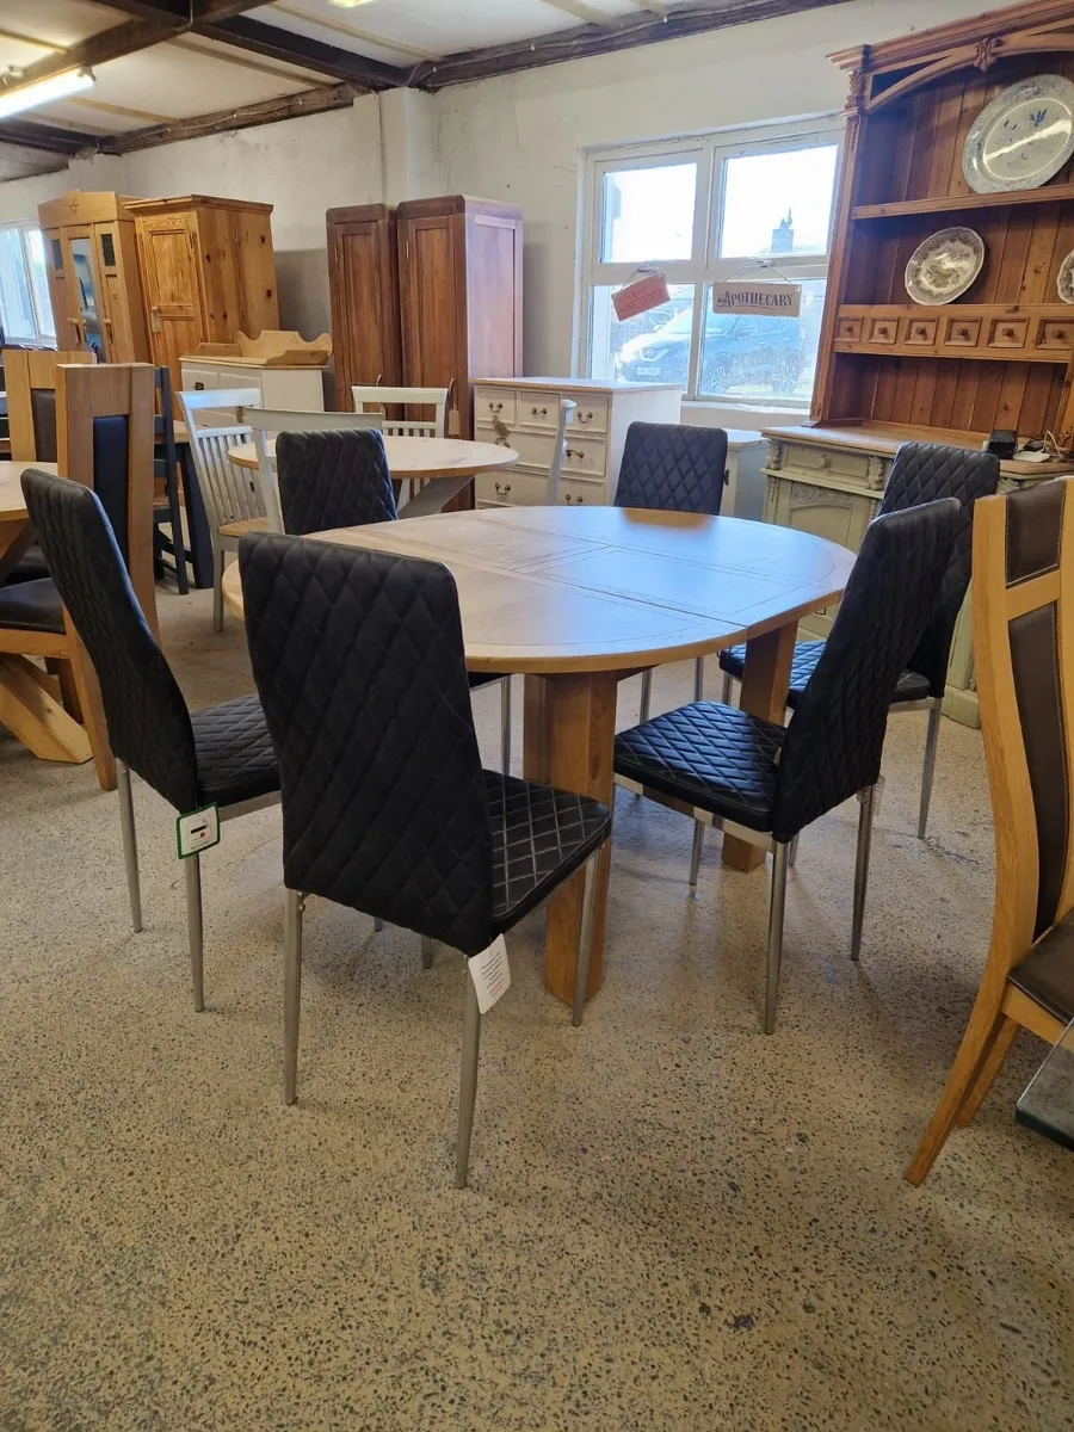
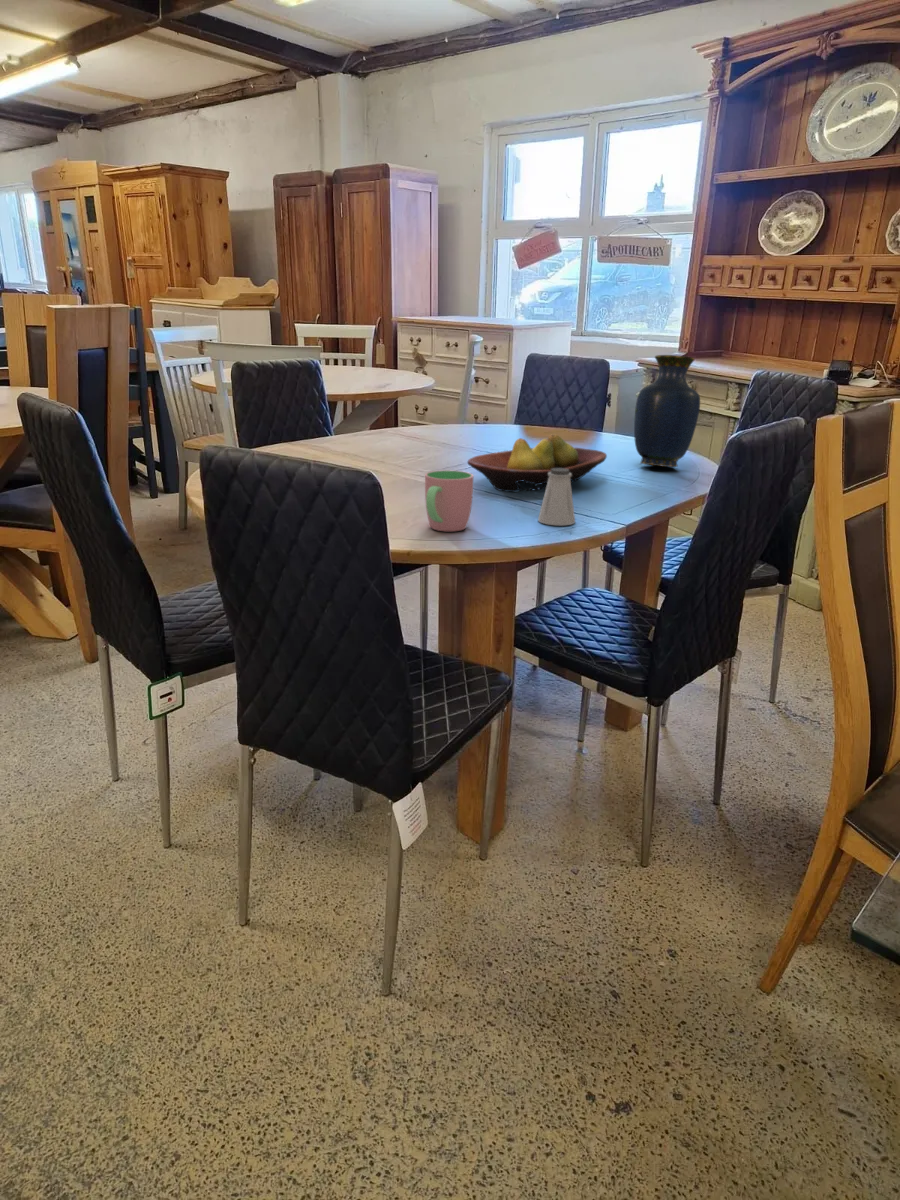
+ cup [424,469,475,532]
+ saltshaker [537,468,576,527]
+ fruit bowl [466,433,608,493]
+ vase [633,354,701,468]
